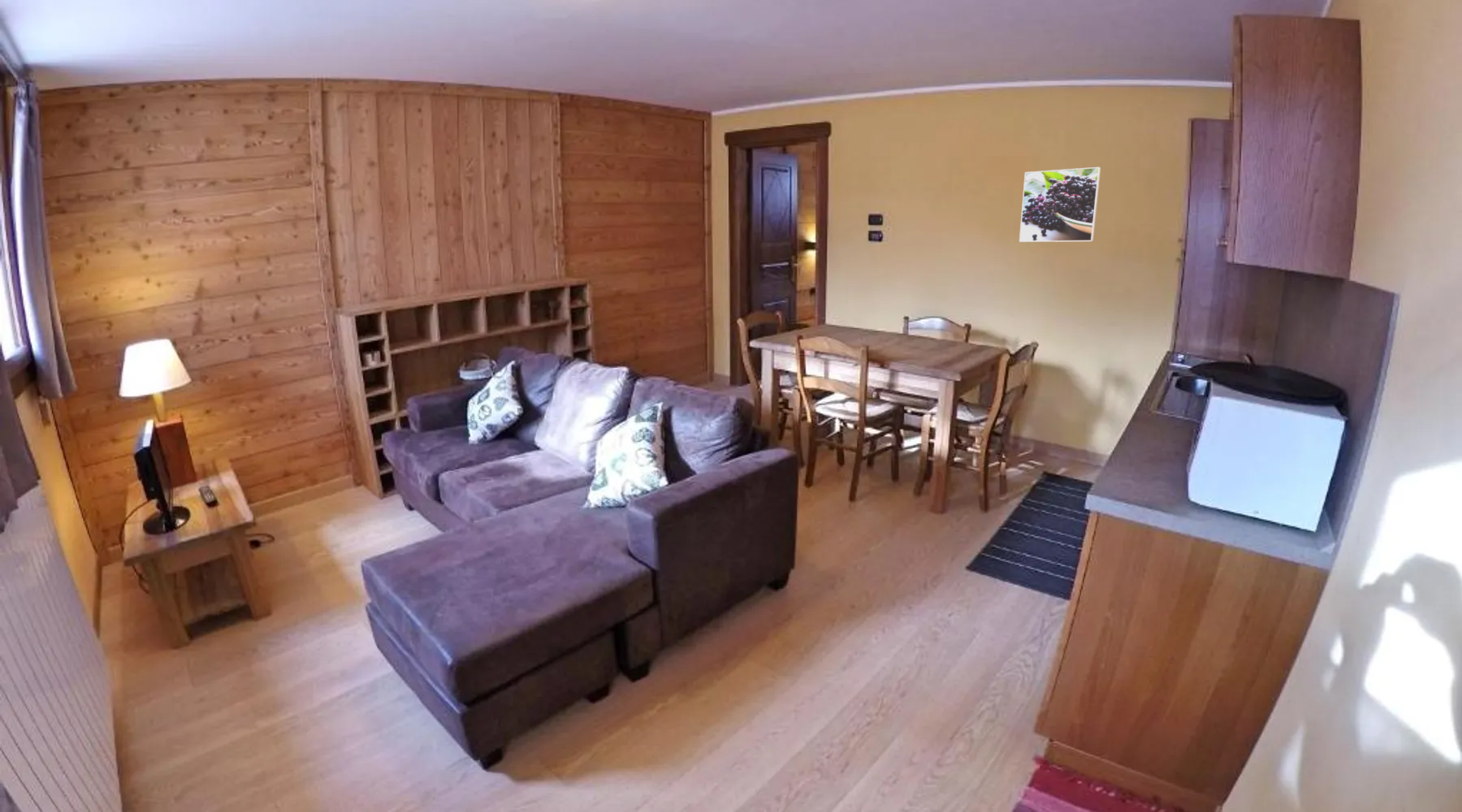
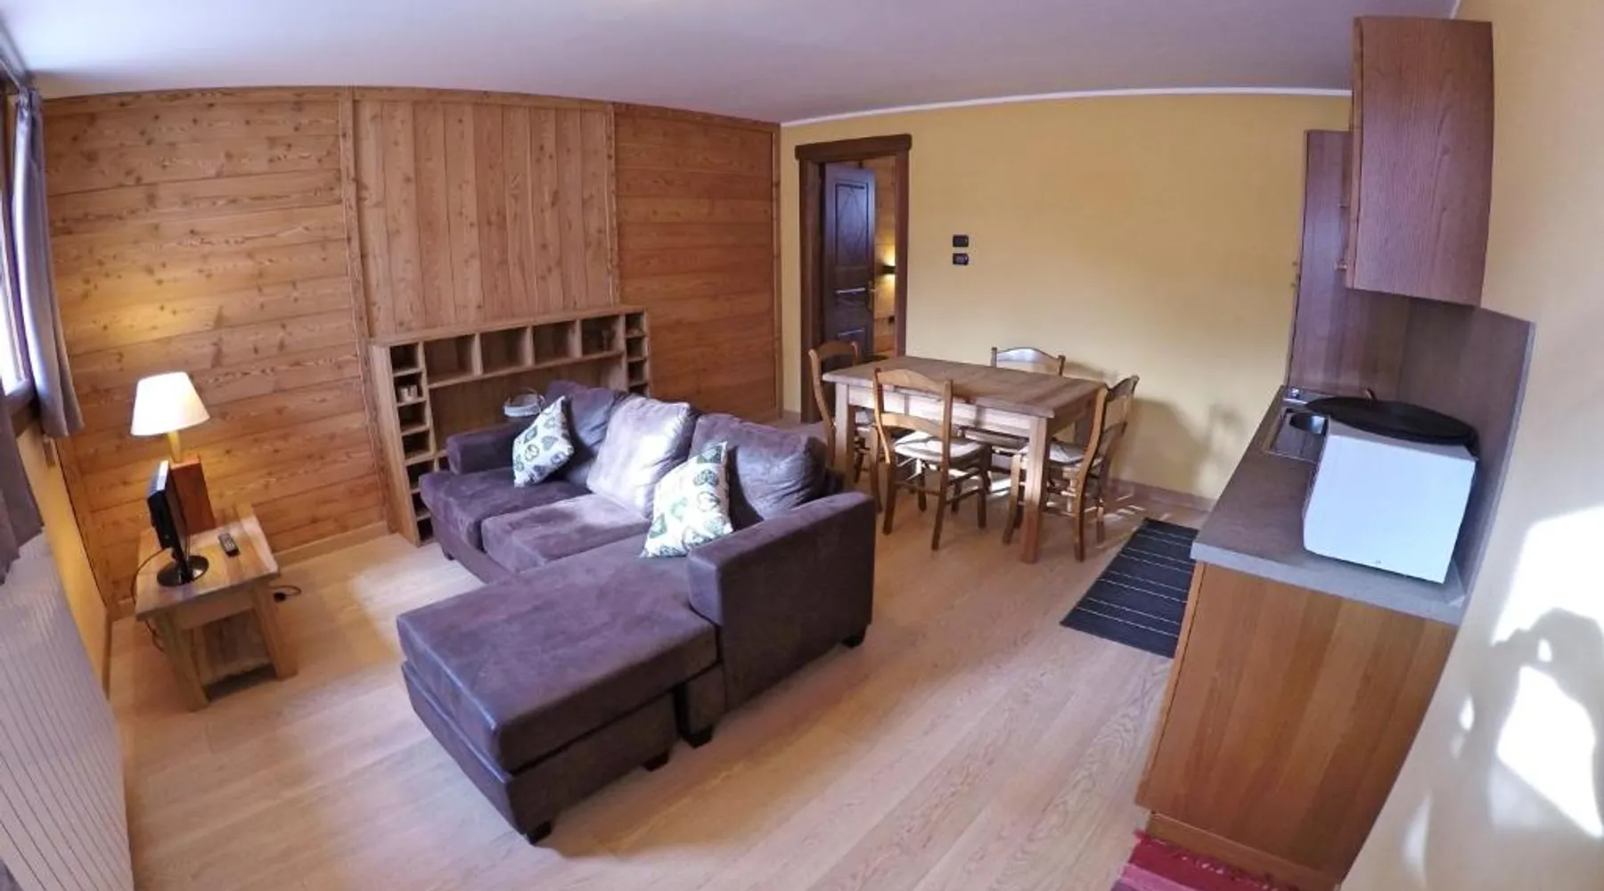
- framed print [1019,166,1101,243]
